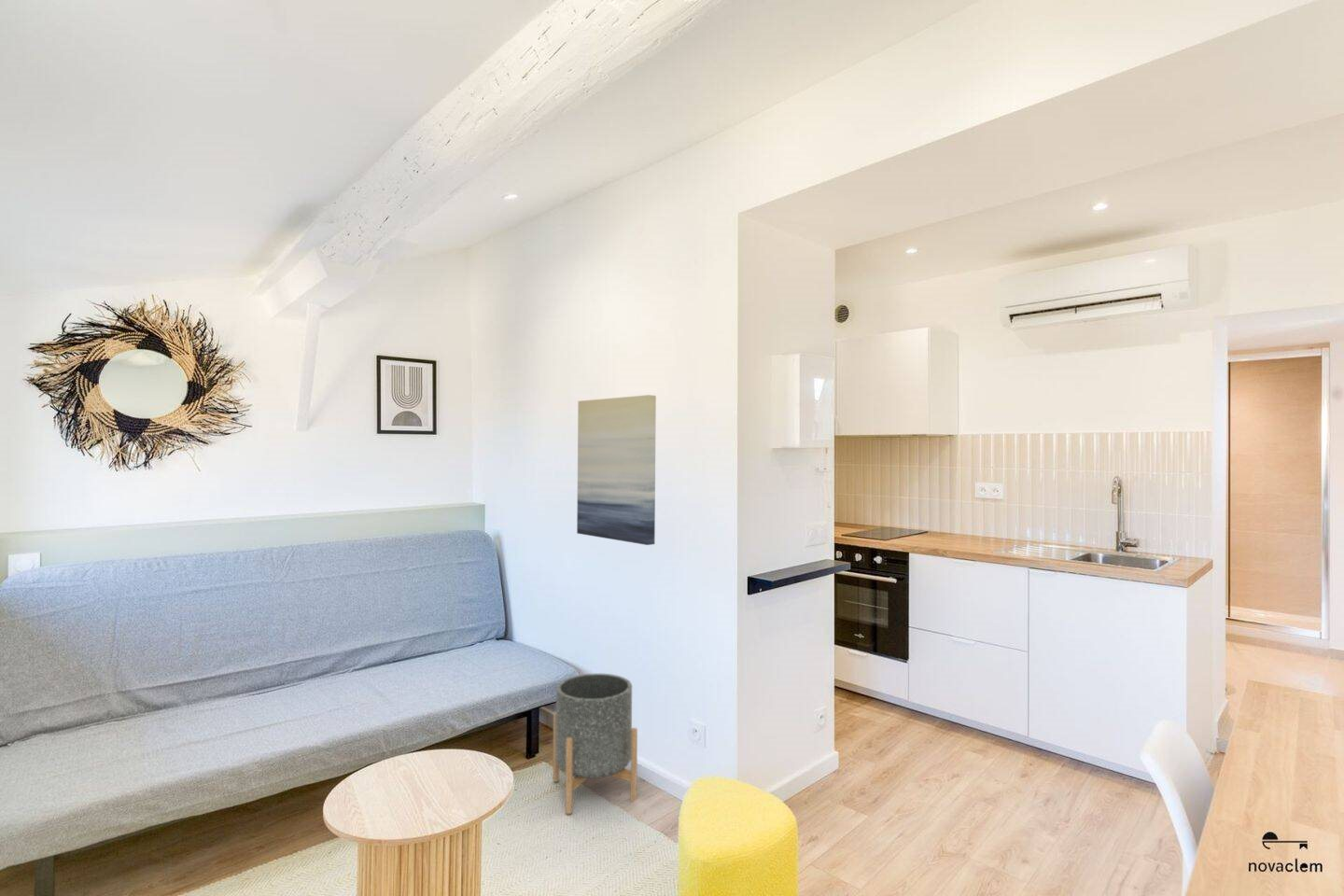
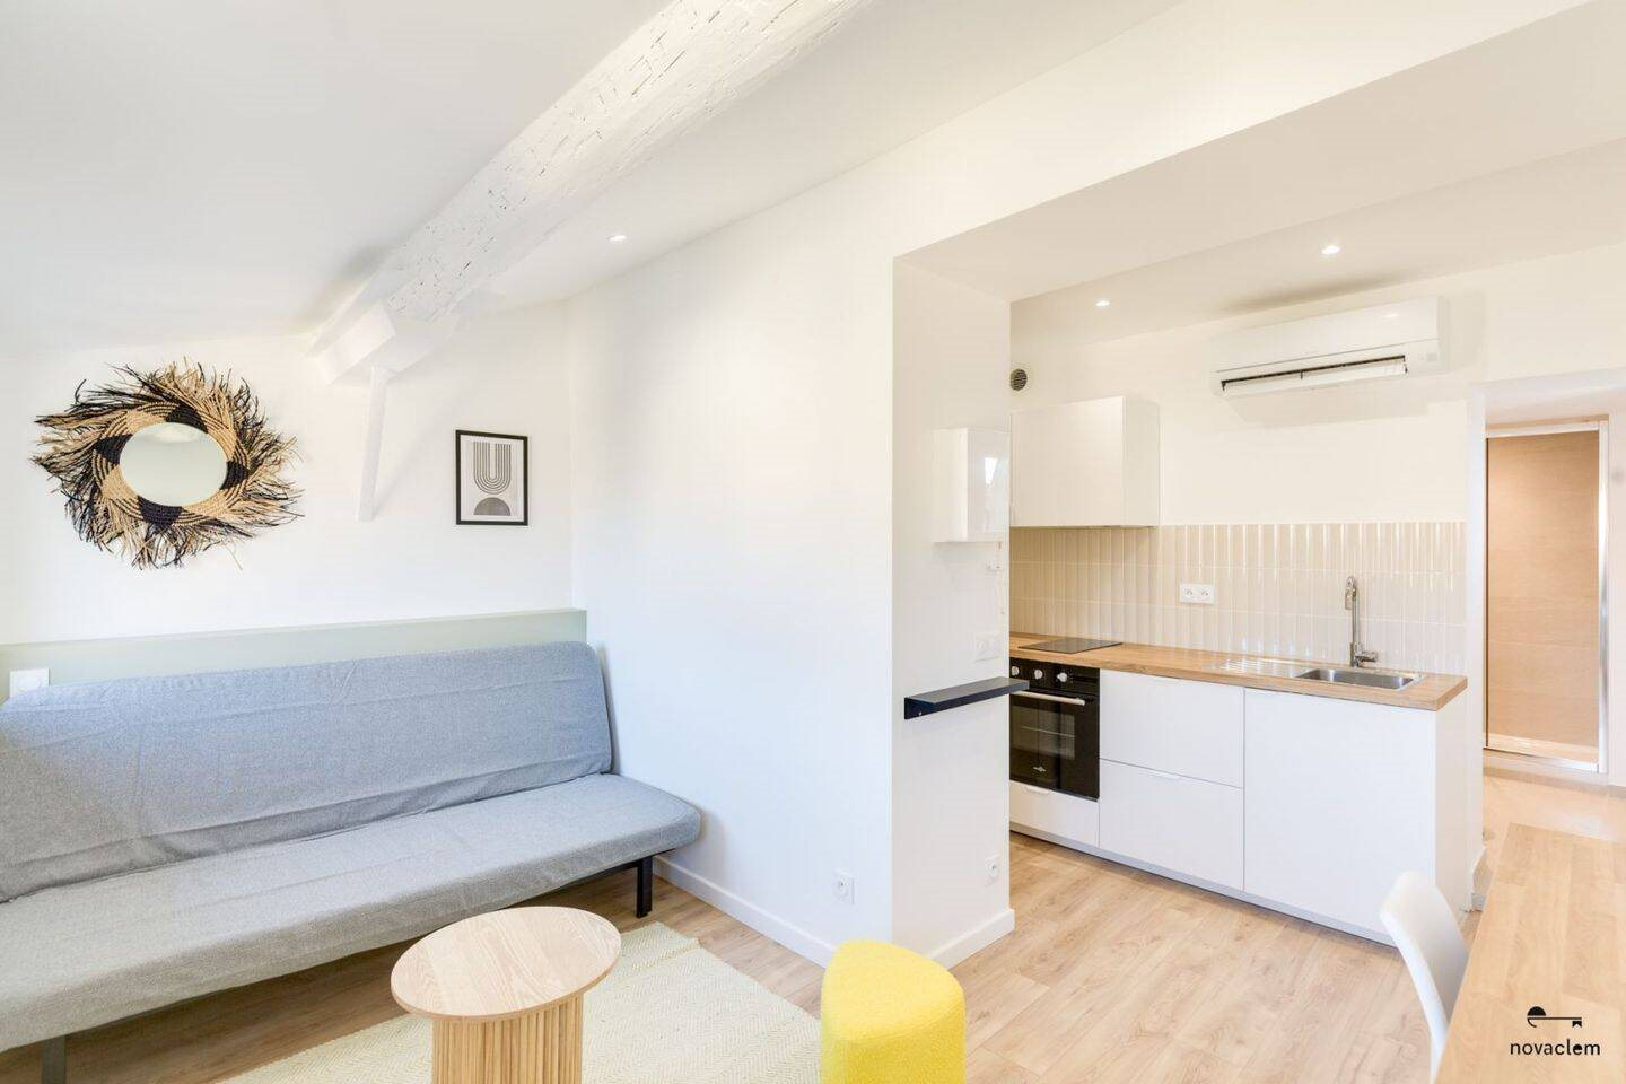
- wall art [576,394,657,546]
- planter [552,673,638,815]
